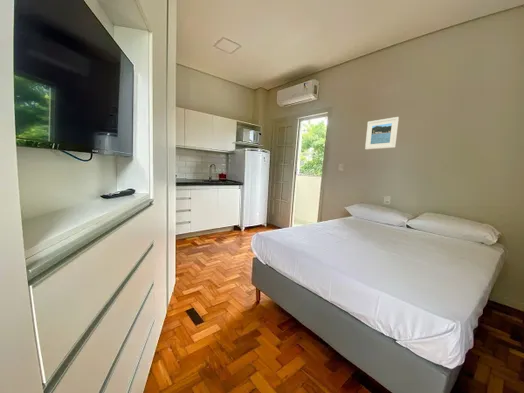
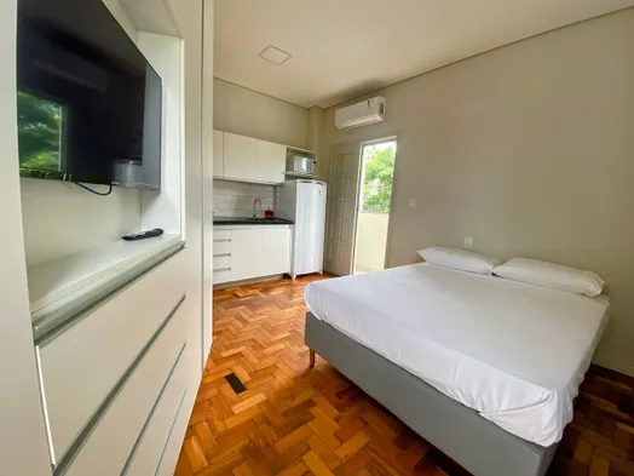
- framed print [364,116,400,150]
